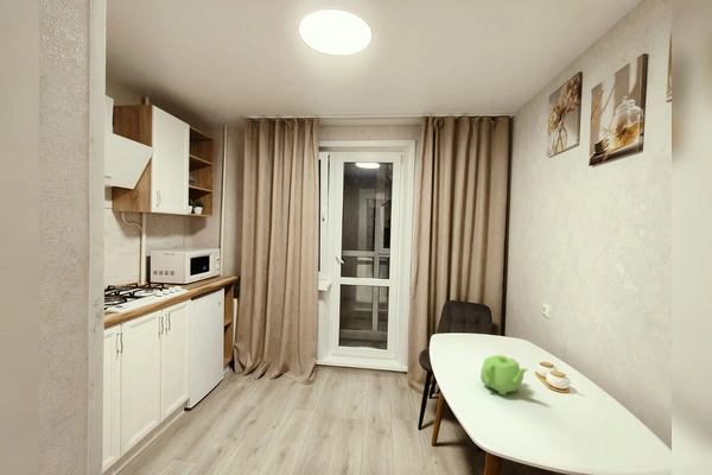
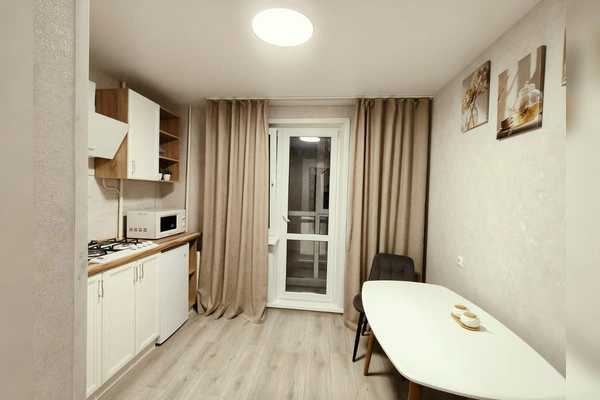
- teapot [479,354,530,397]
